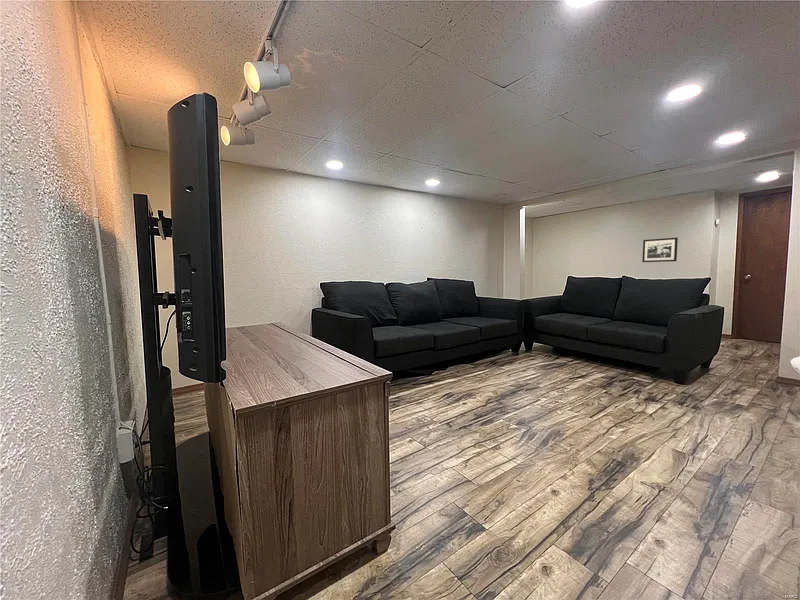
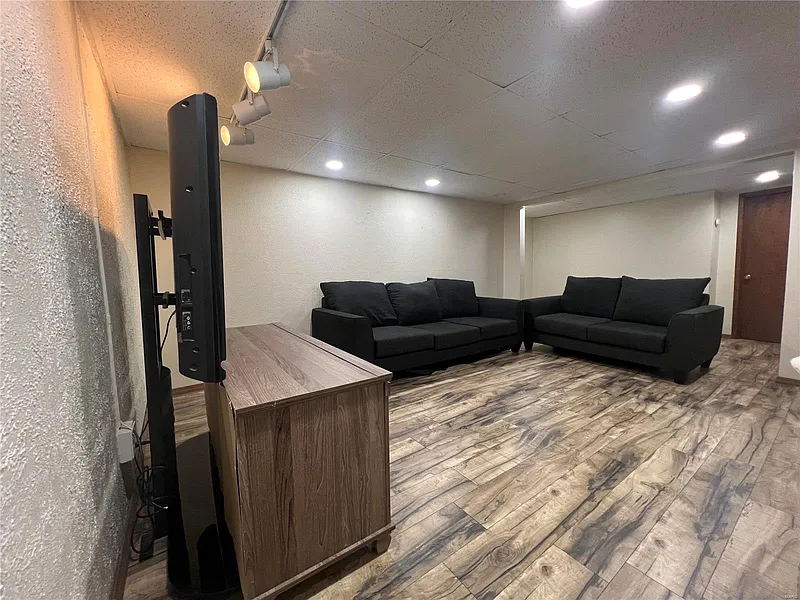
- picture frame [641,236,679,263]
